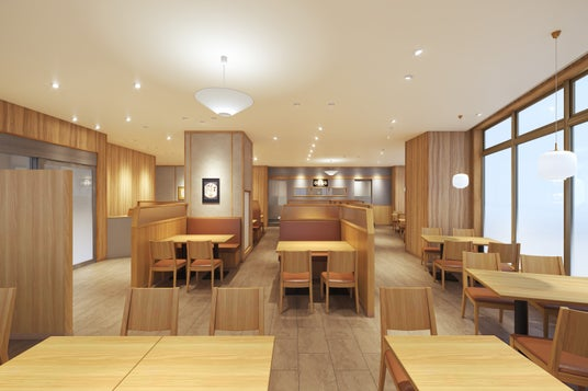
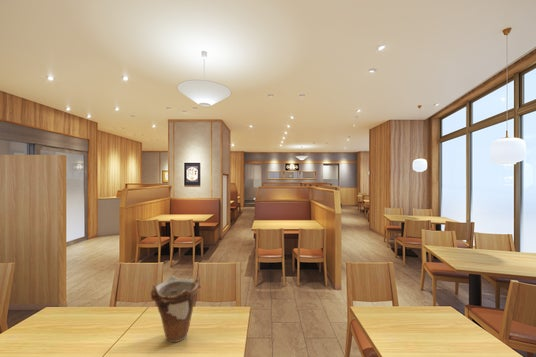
+ vase [150,274,202,343]
